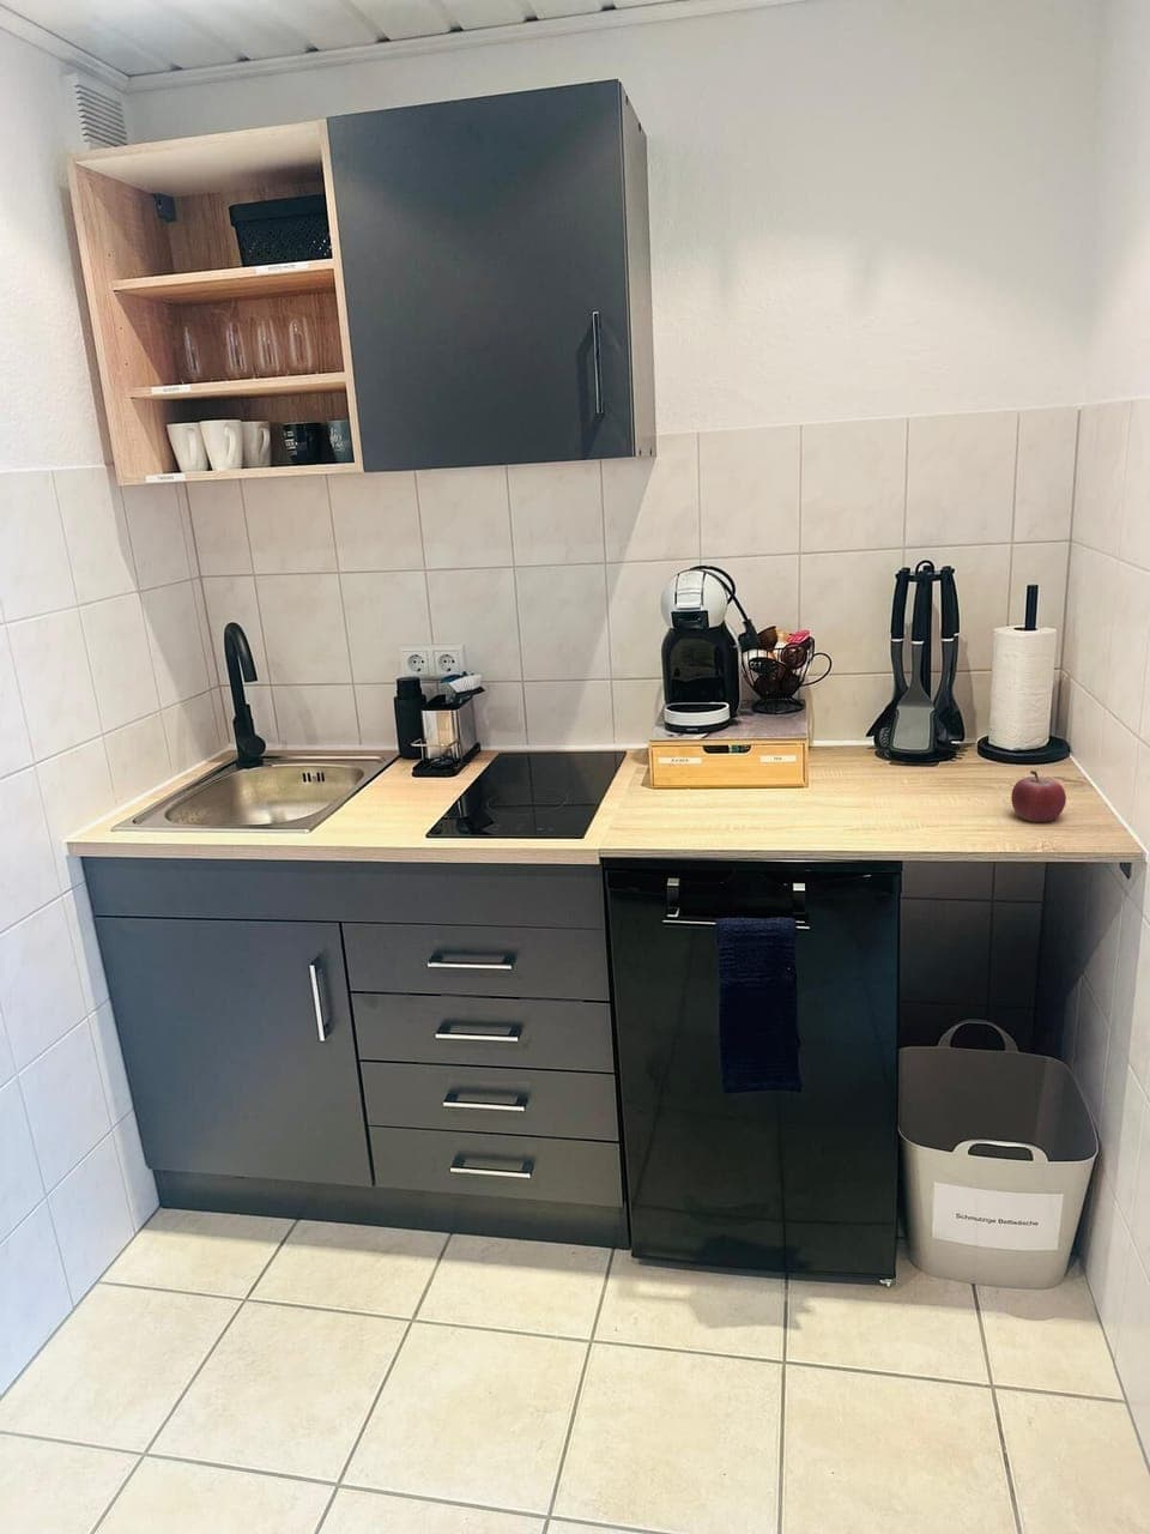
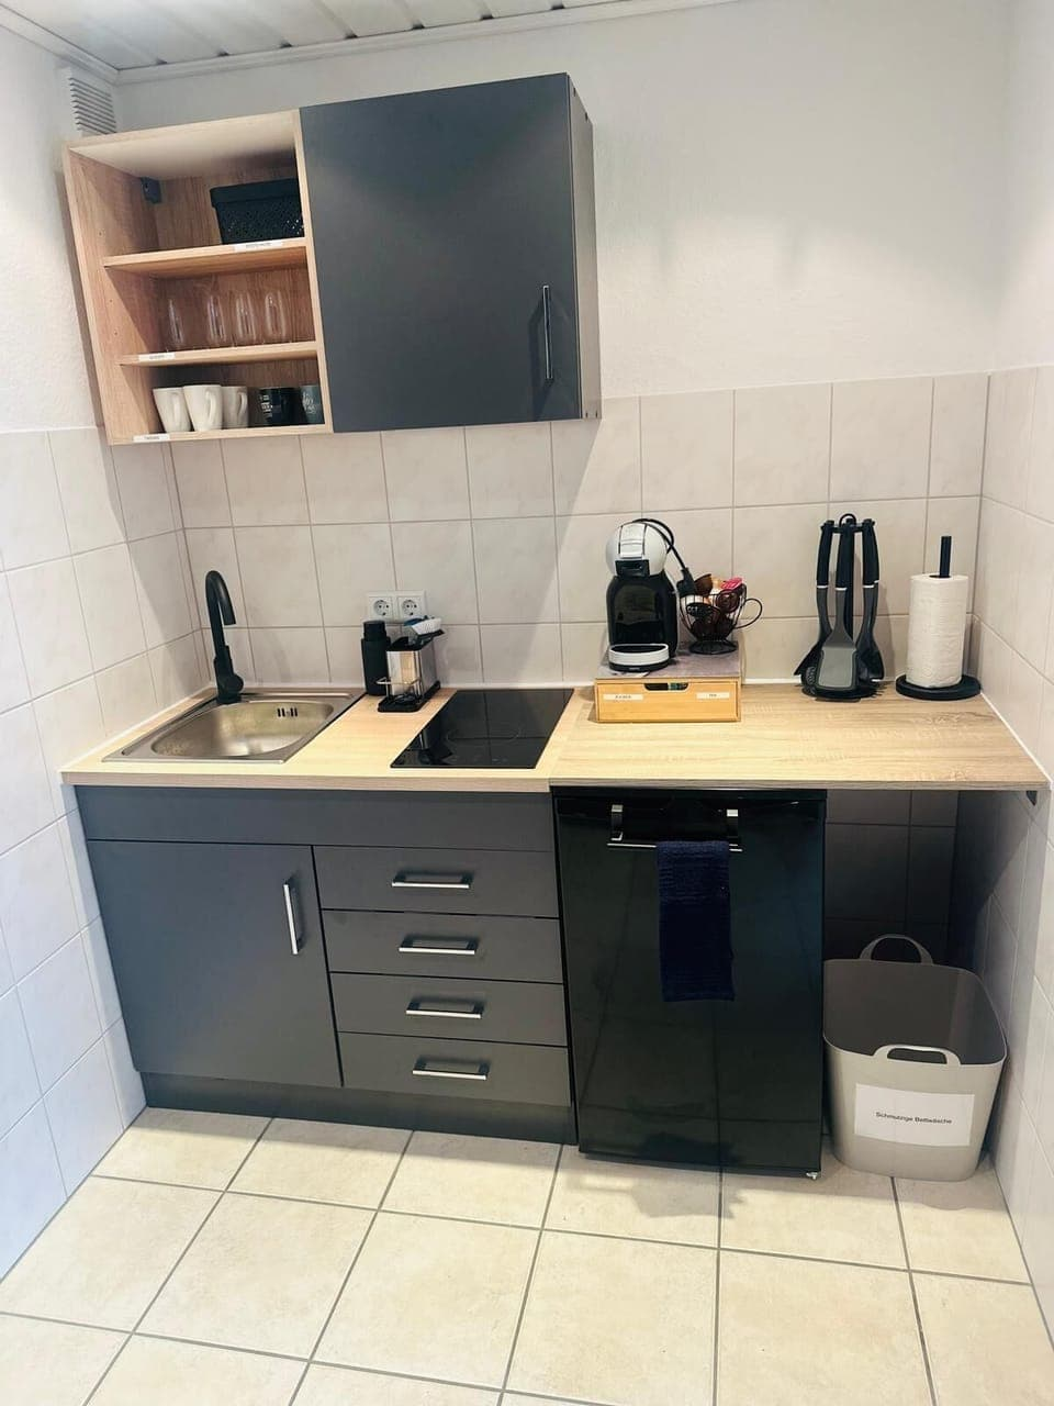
- fruit [1010,769,1068,824]
